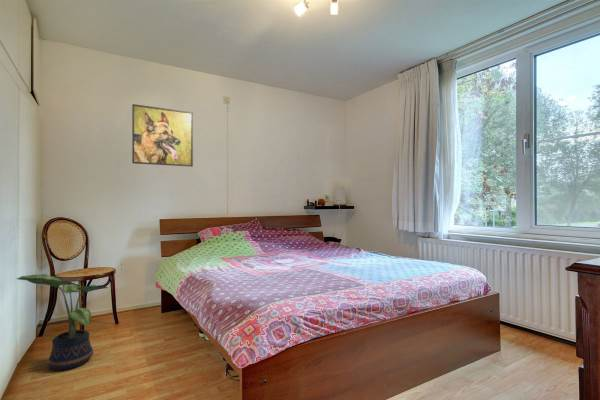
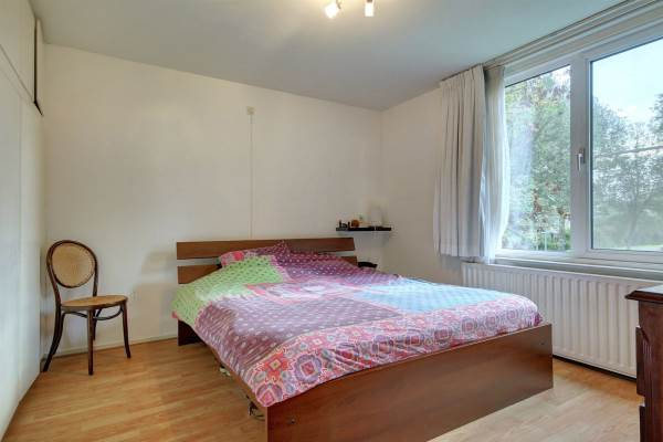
- potted plant [16,273,111,371]
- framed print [131,103,194,168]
